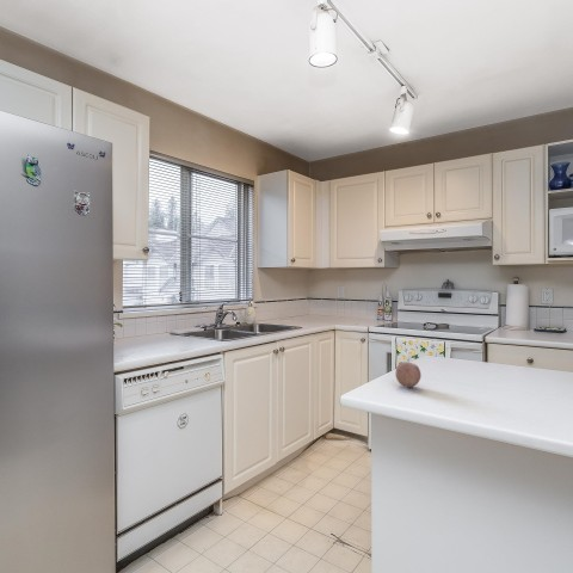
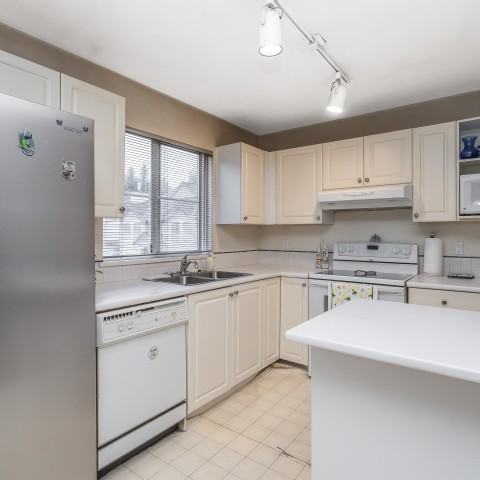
- fruit [394,361,423,388]
